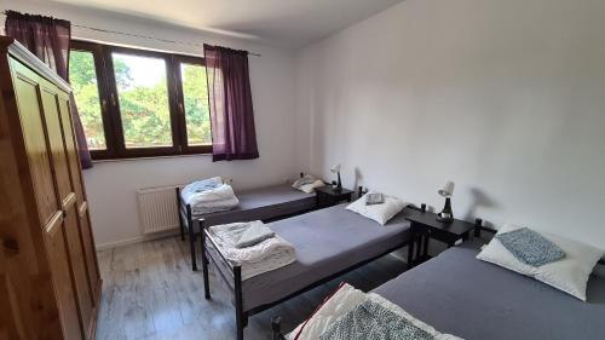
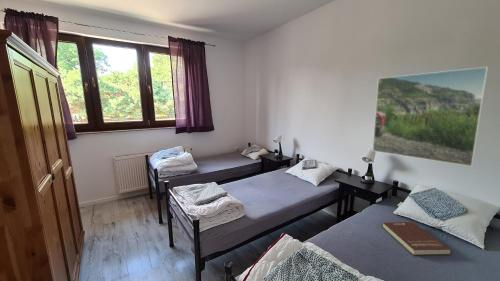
+ book [382,221,453,256]
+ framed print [372,66,489,167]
